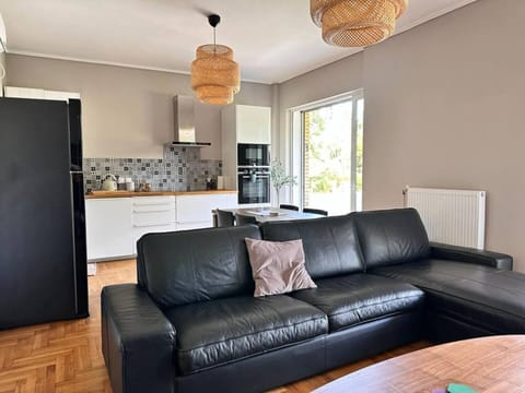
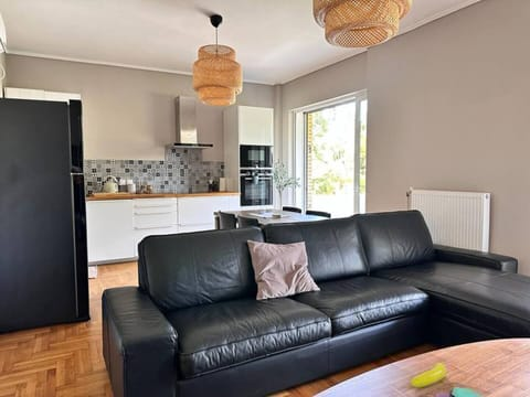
+ banana [410,362,447,388]
